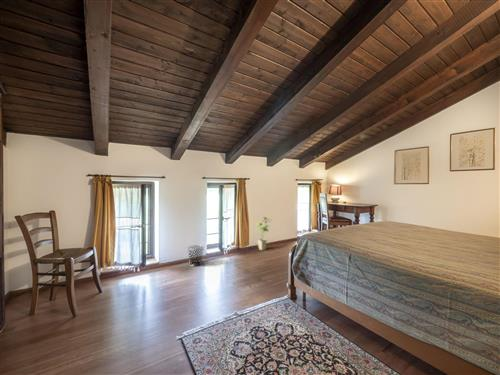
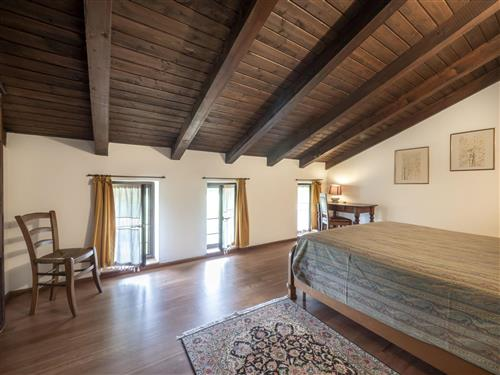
- house plant [254,216,273,251]
- waste bin [187,244,205,267]
